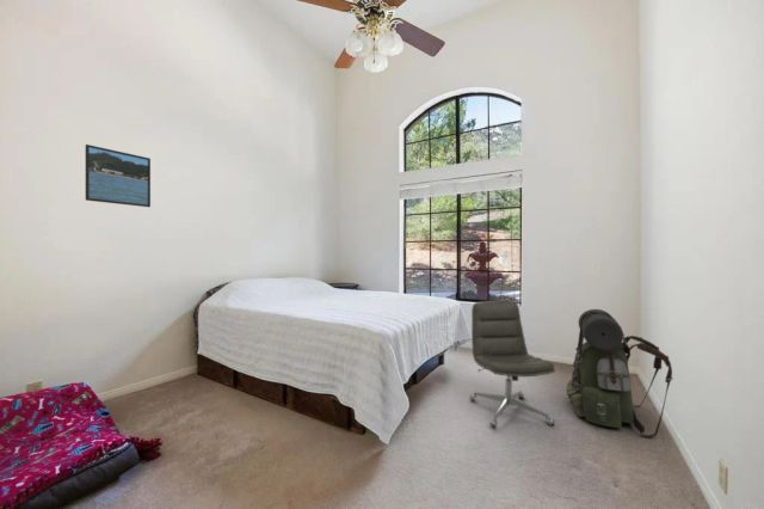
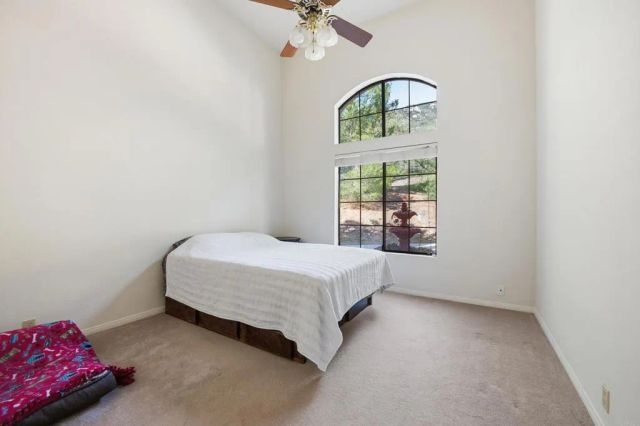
- backpack [565,308,674,439]
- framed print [85,143,152,208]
- chair [468,300,556,429]
